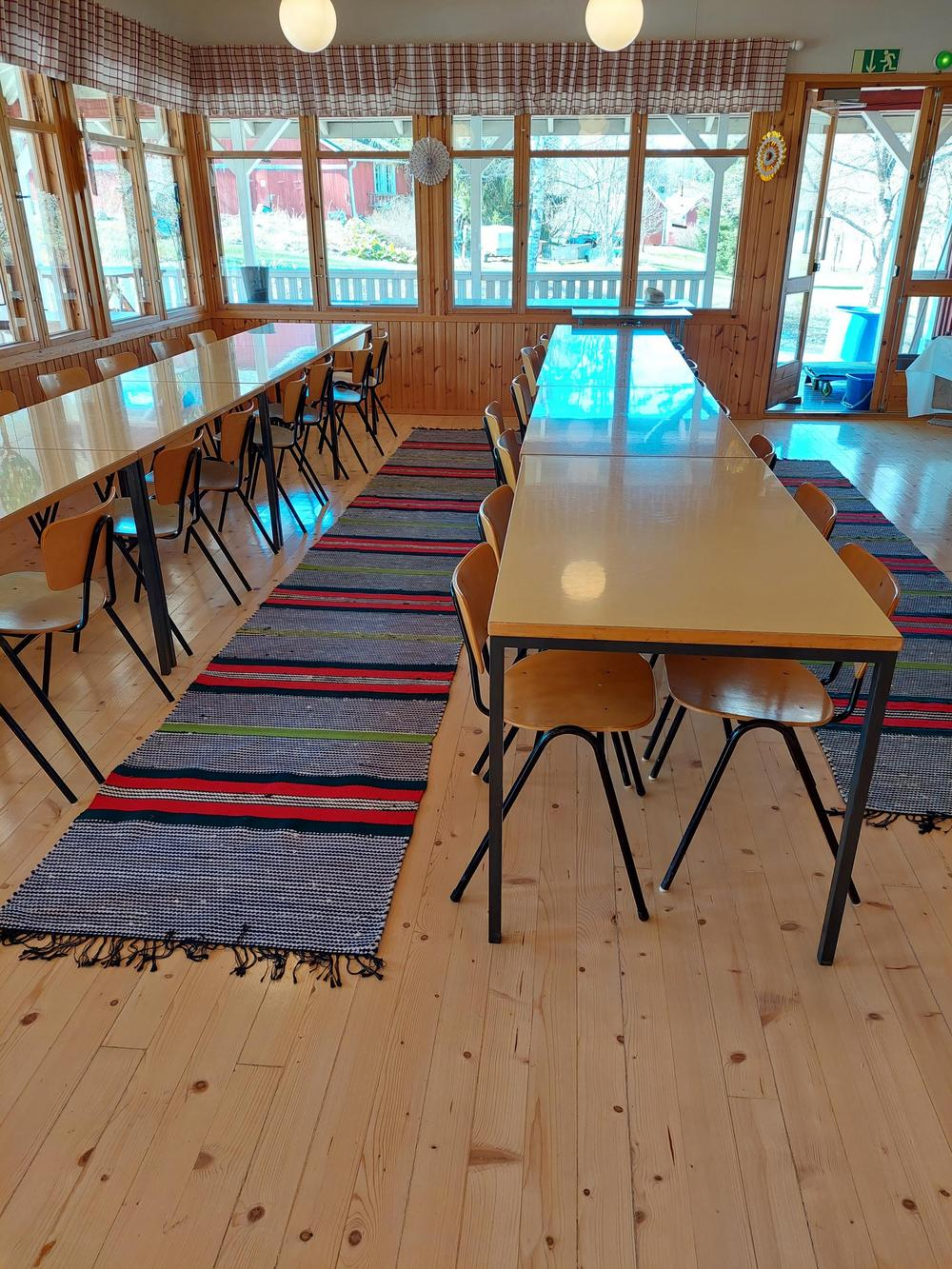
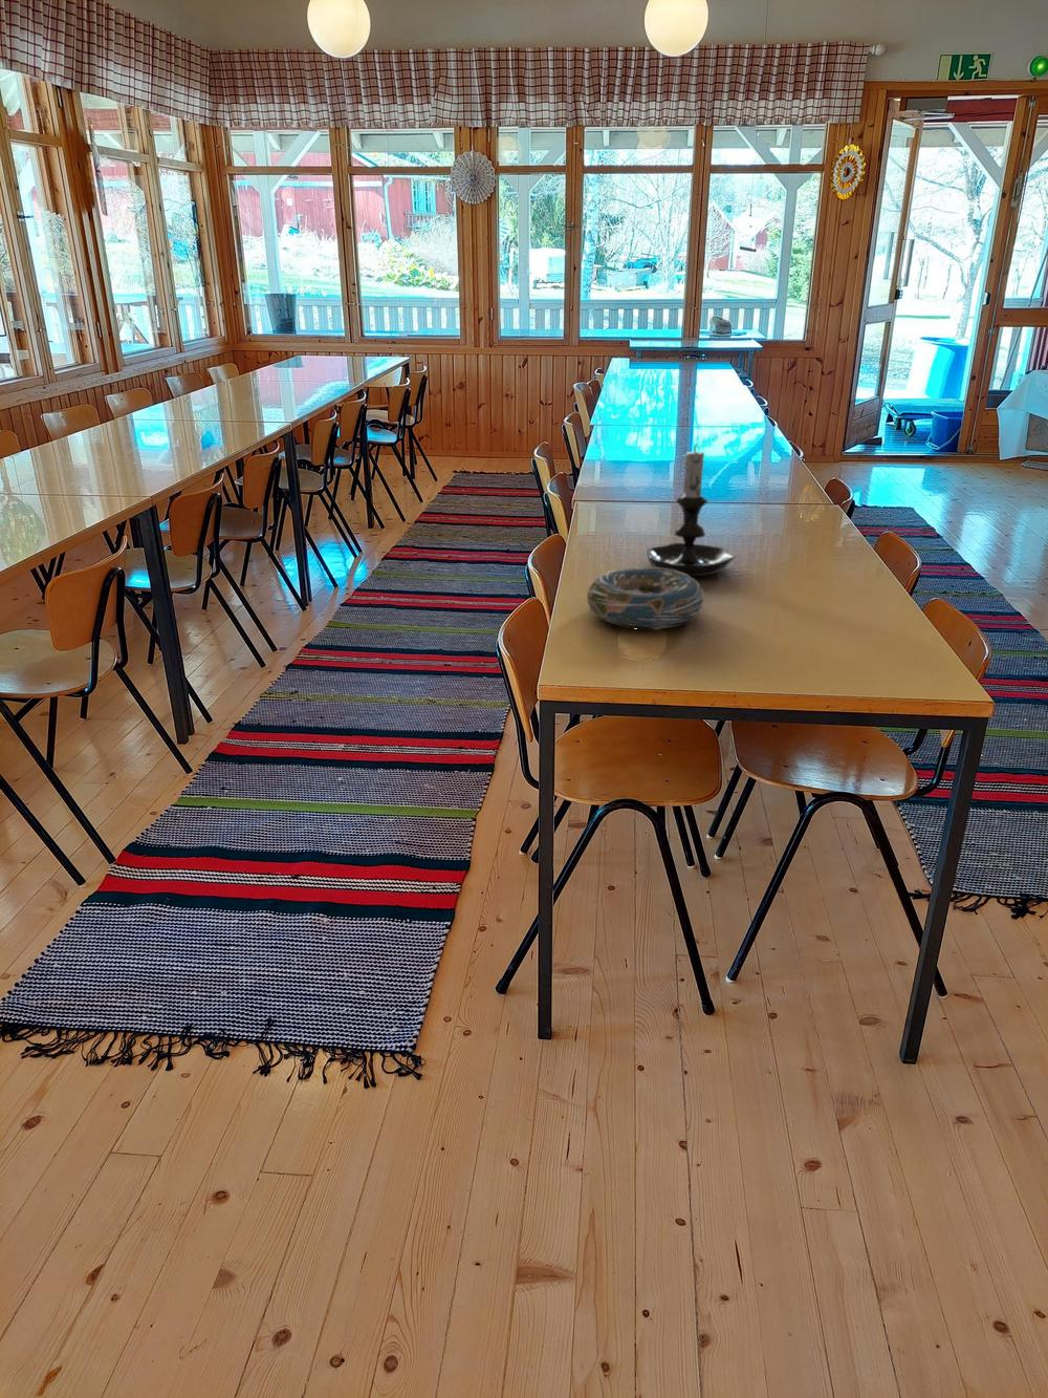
+ candle holder [645,443,736,577]
+ decorative bowl [585,566,706,631]
